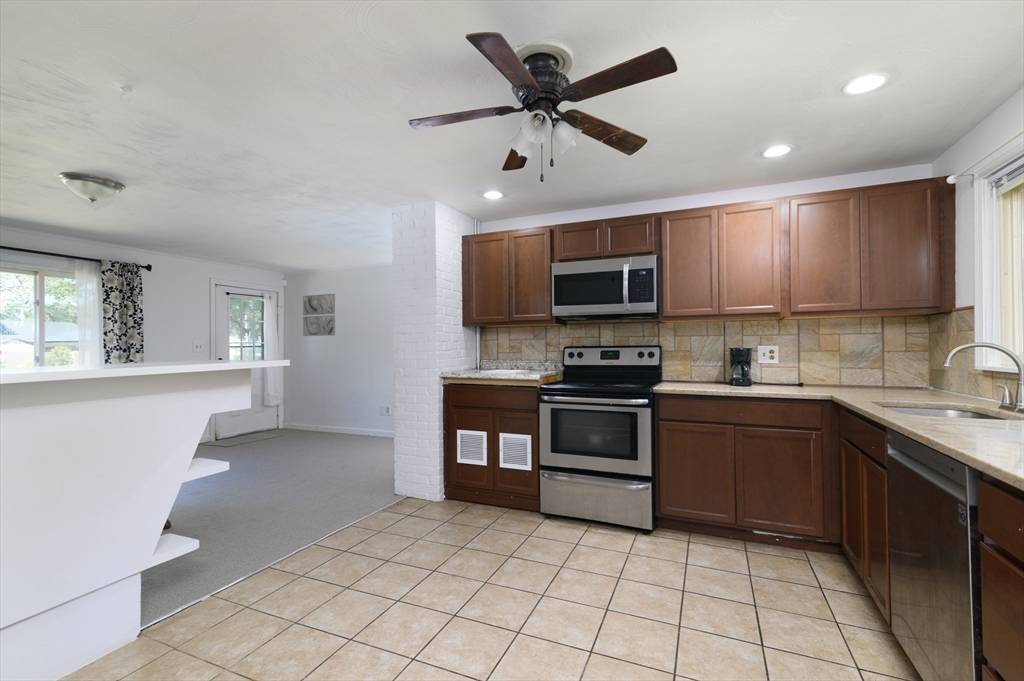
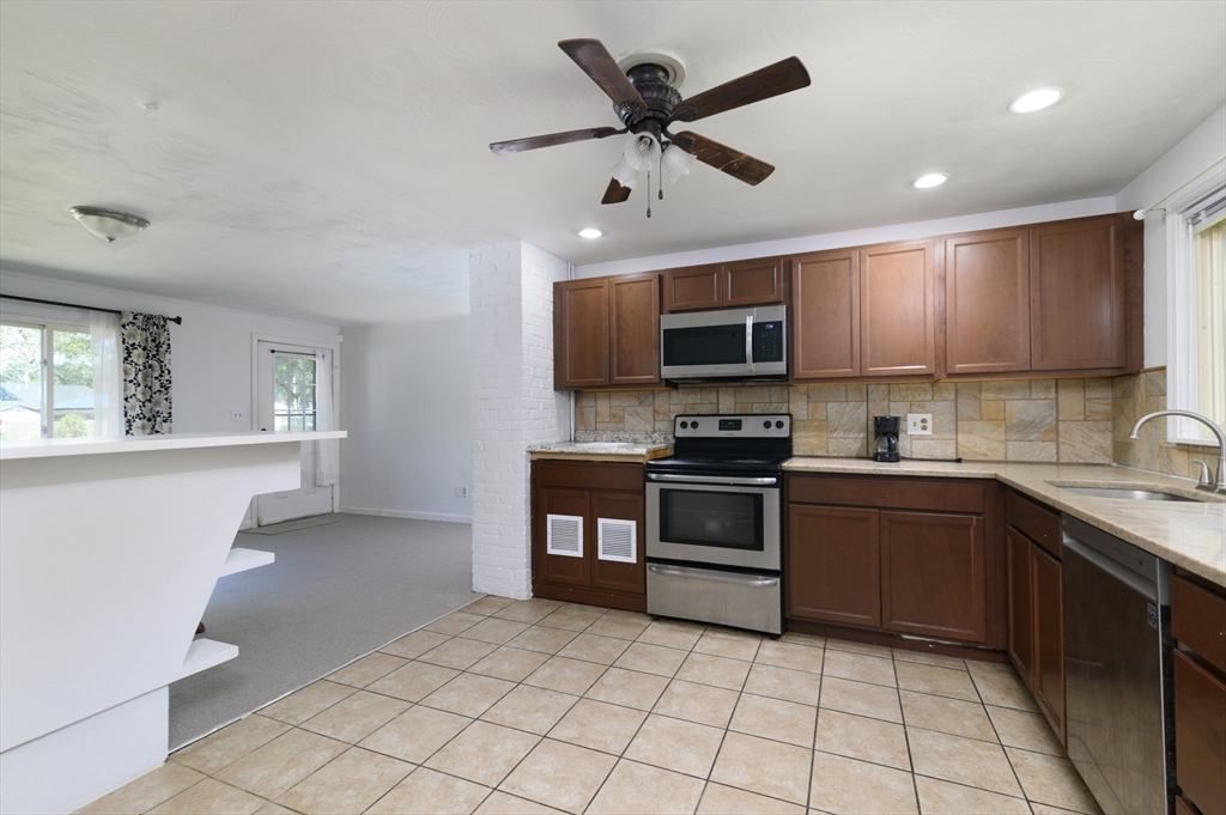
- wall art [302,293,336,337]
